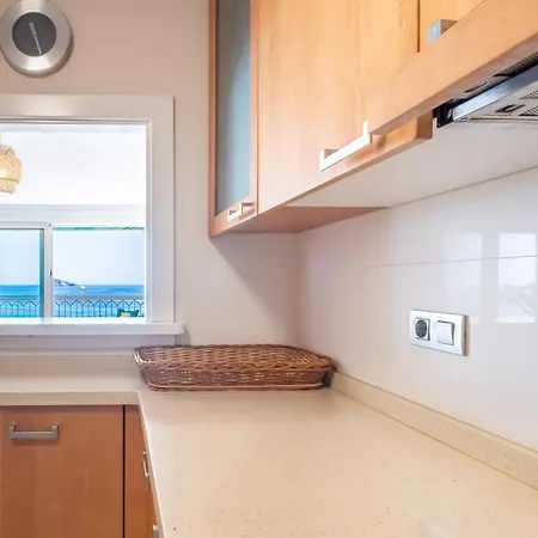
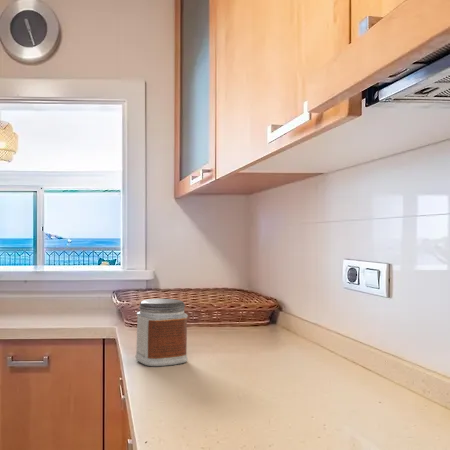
+ jar [135,298,189,367]
